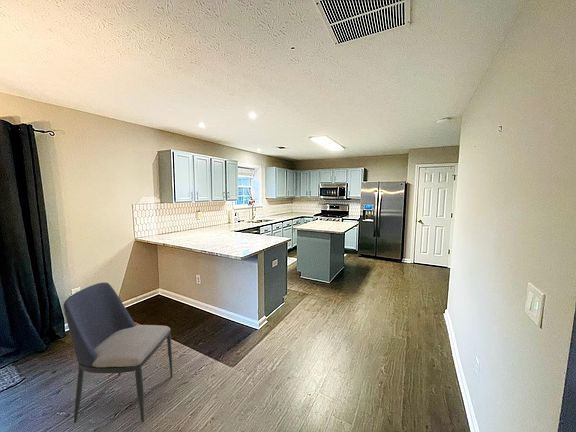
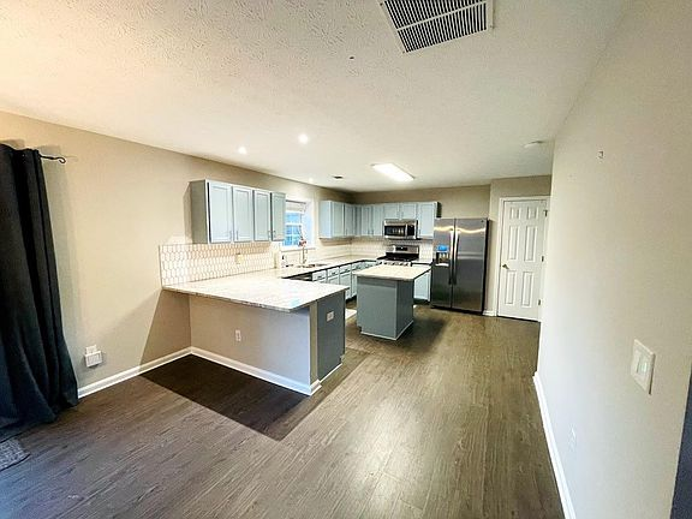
- chair [63,282,173,424]
